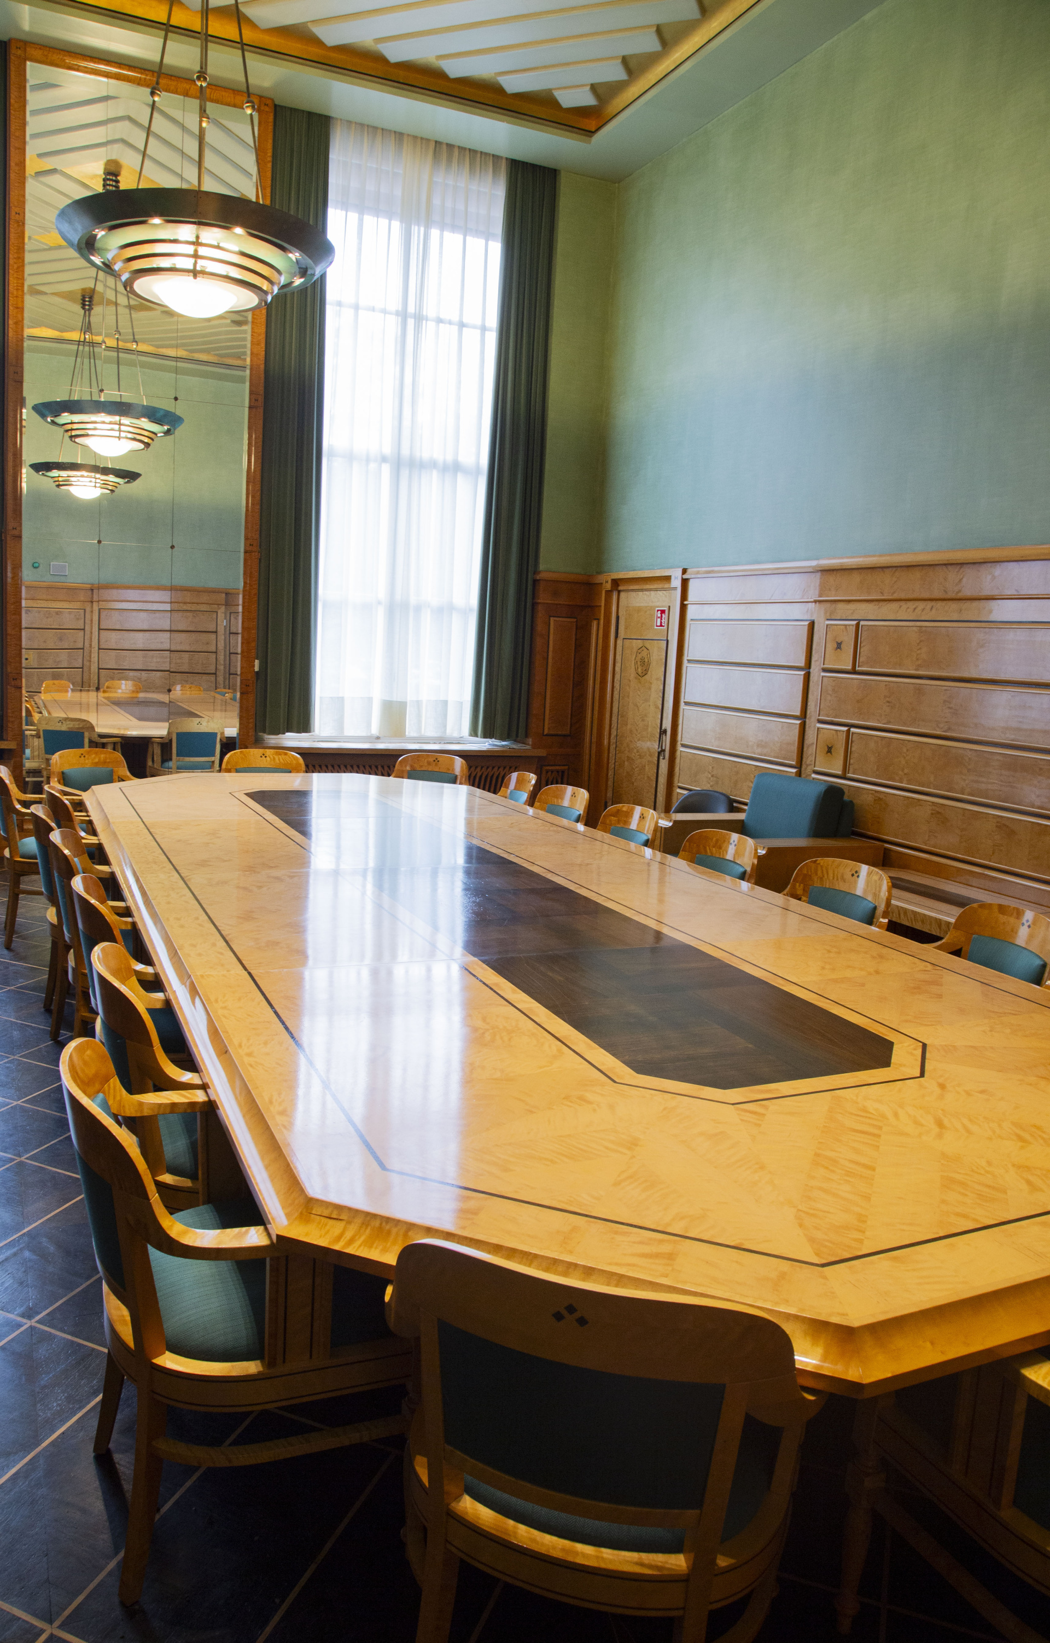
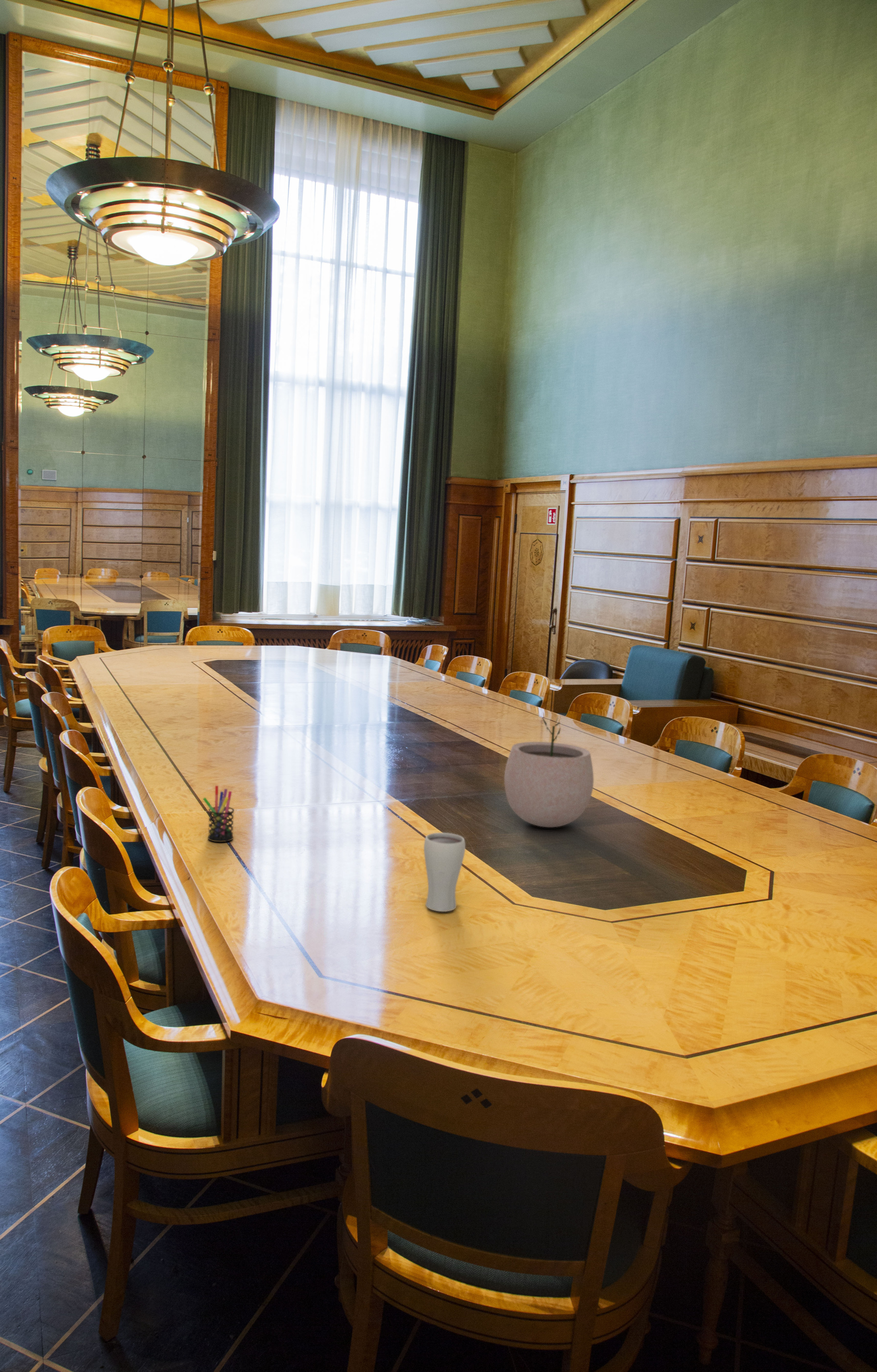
+ pen holder [202,785,235,843]
+ drinking glass [423,832,466,912]
+ plant pot [504,717,594,828]
